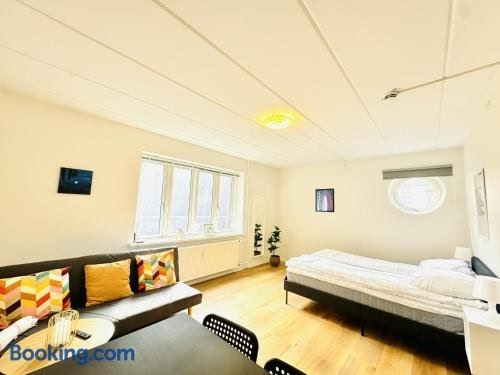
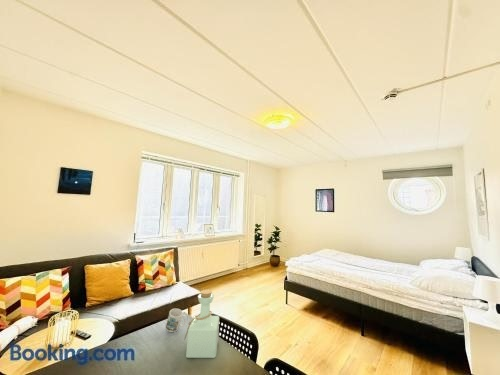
+ bottle [183,289,220,359]
+ mug [165,307,187,333]
